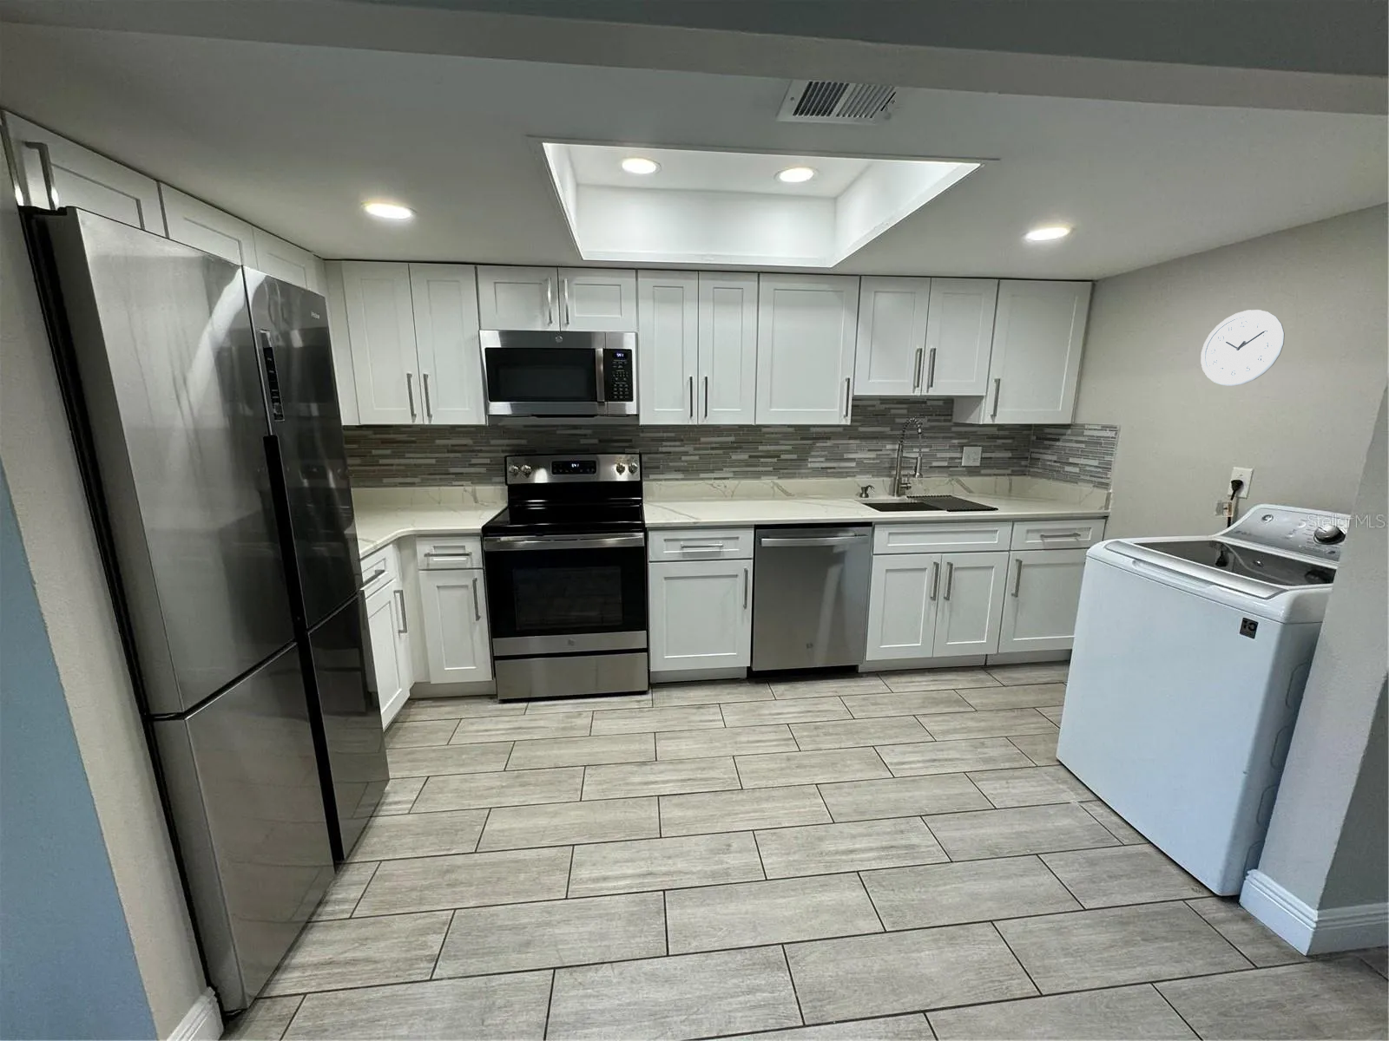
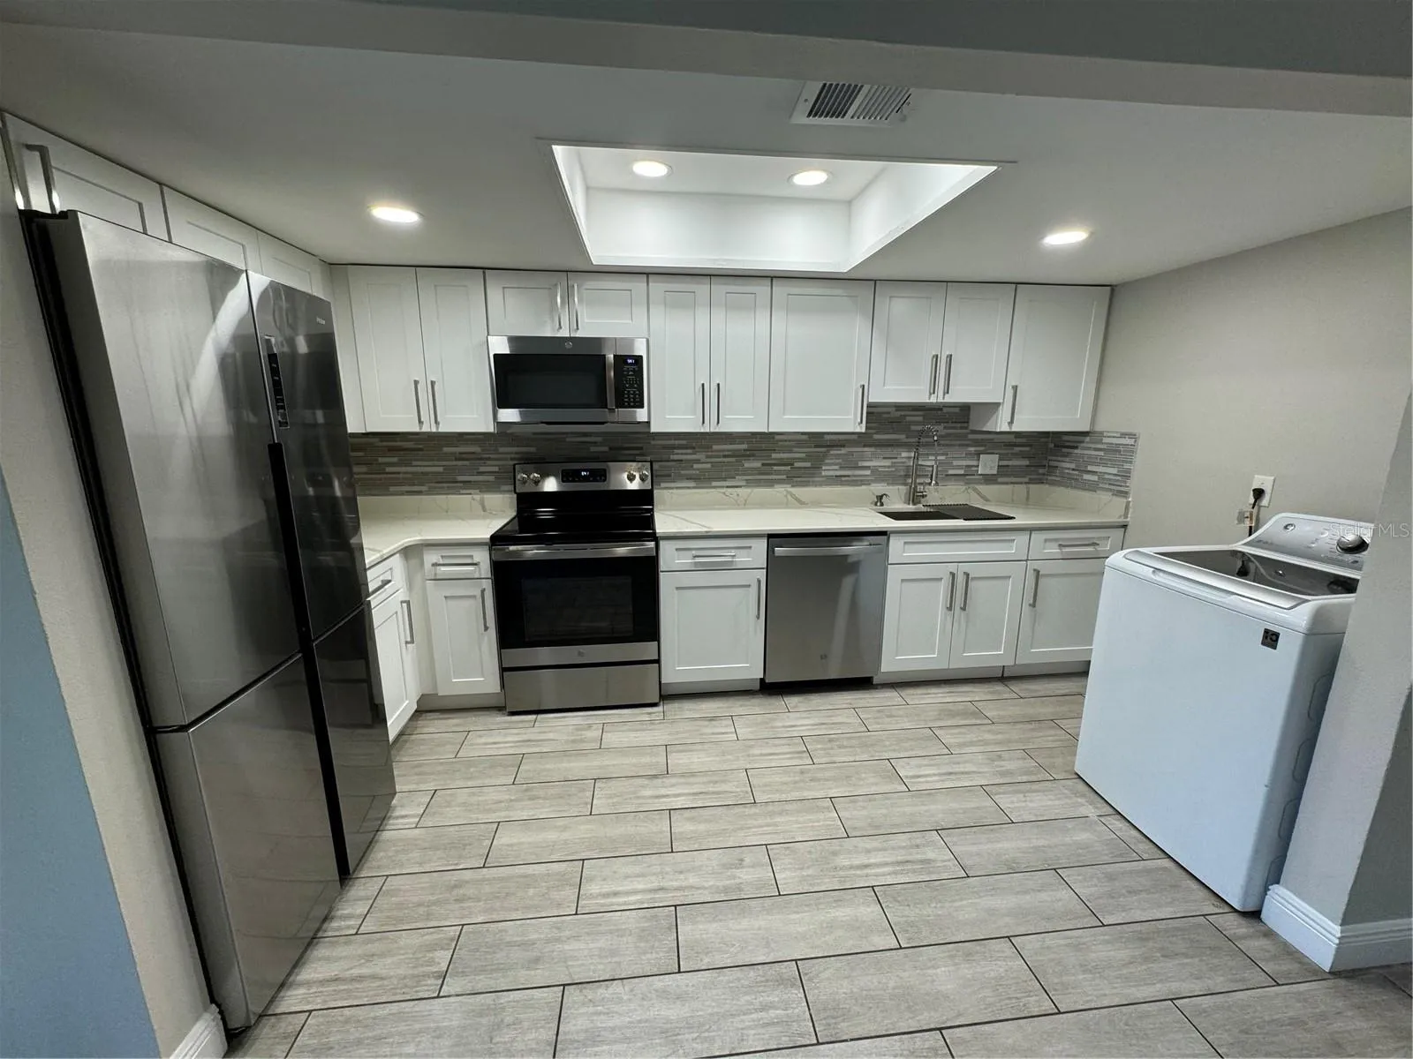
- wall clock [1200,308,1286,387]
